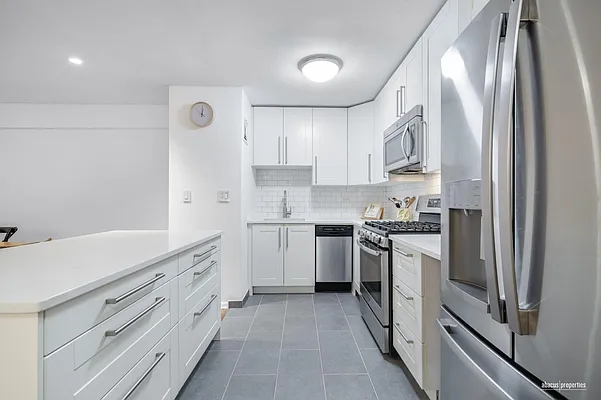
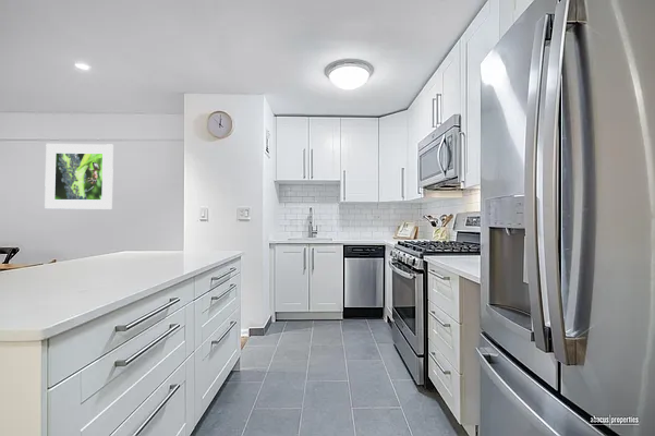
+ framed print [44,143,114,210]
